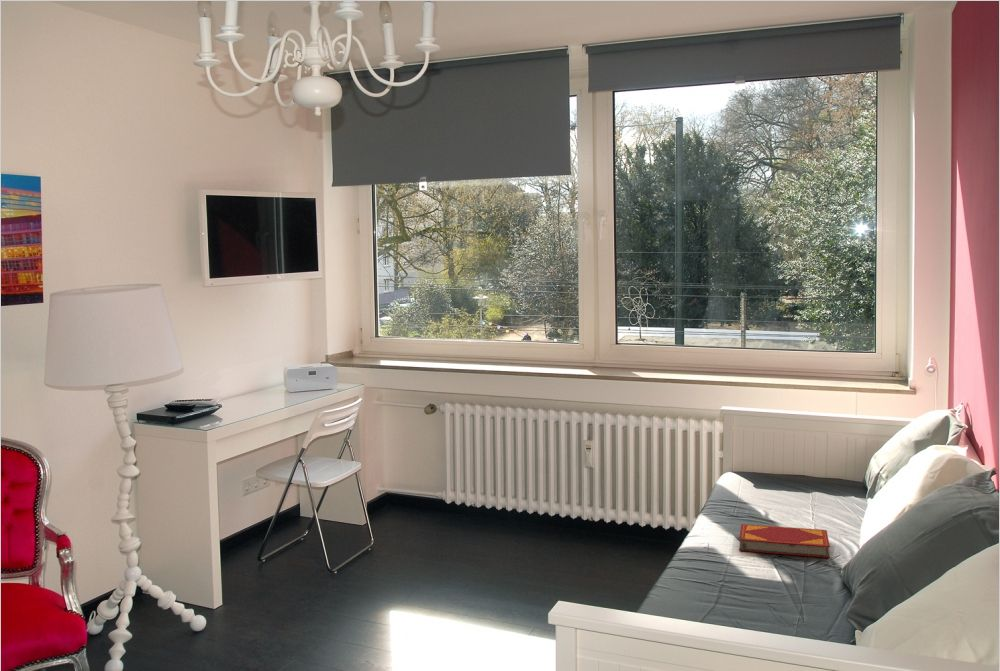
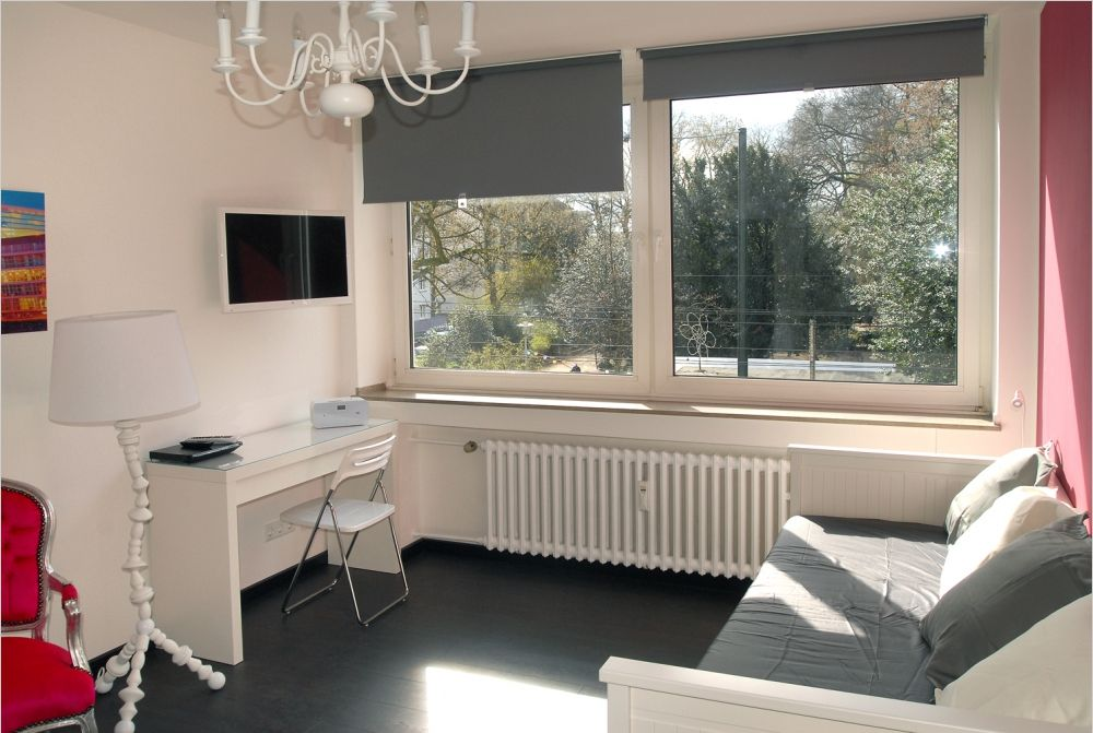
- hardback book [738,523,831,559]
